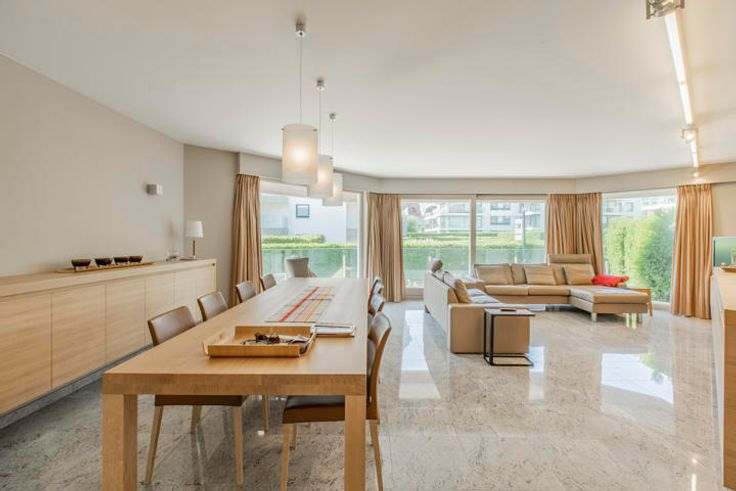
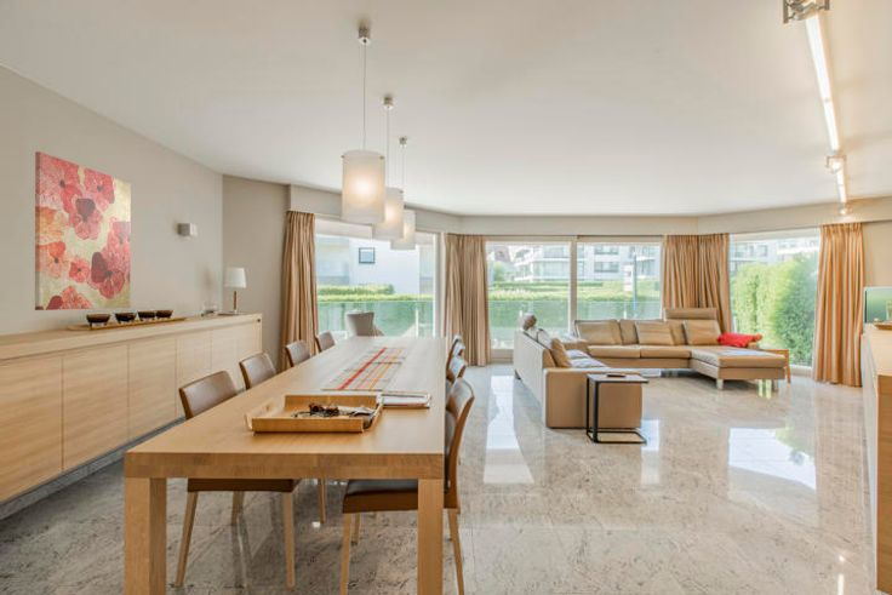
+ wall art [34,150,132,311]
